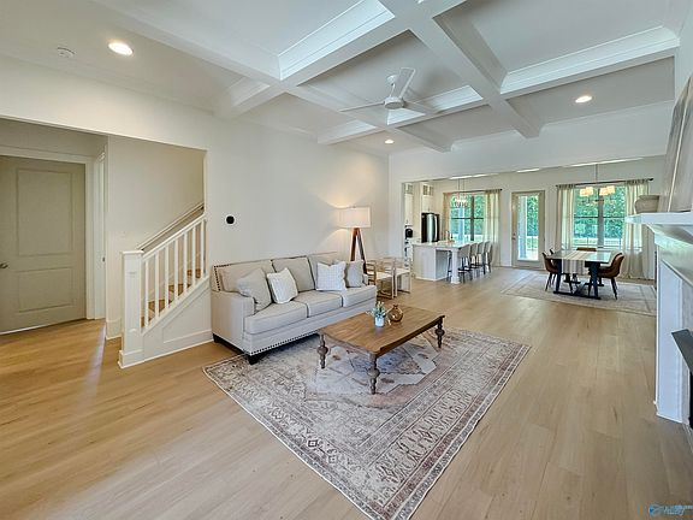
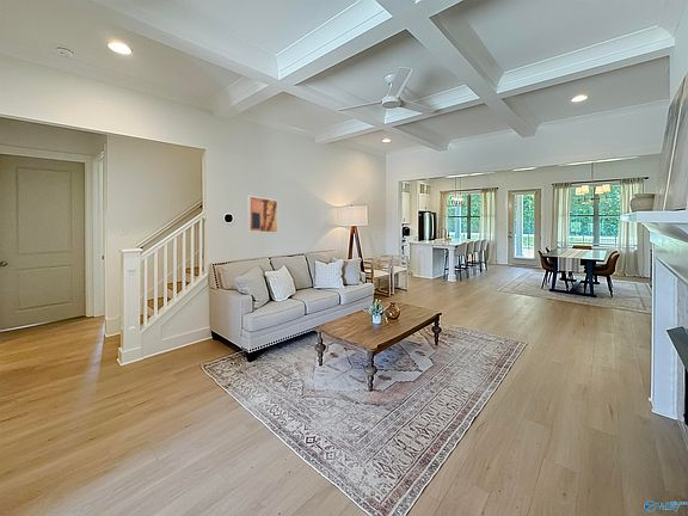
+ wall art [246,195,280,235]
